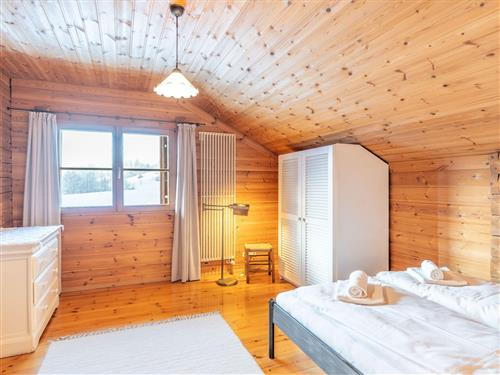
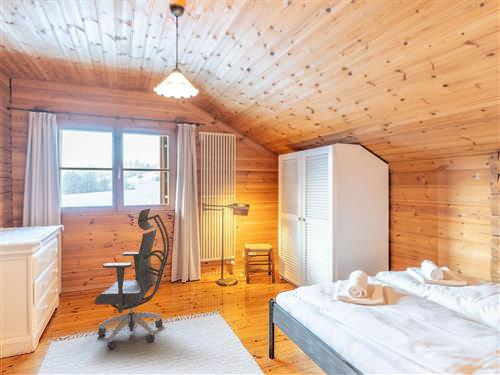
+ office chair [94,207,170,350]
